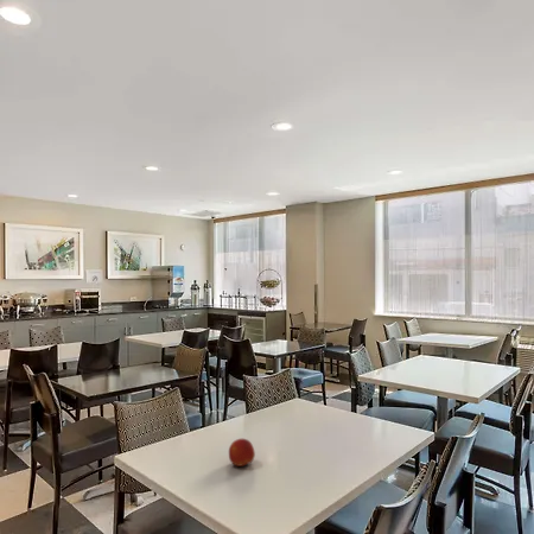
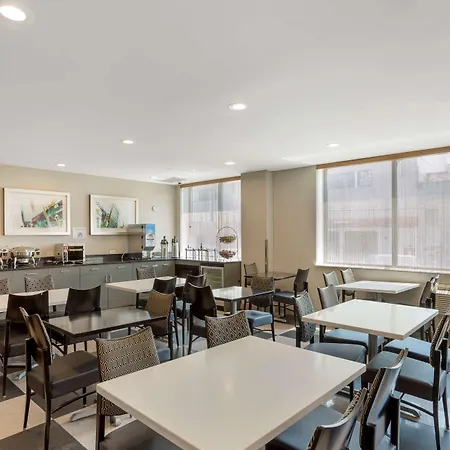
- fruit [228,438,256,469]
